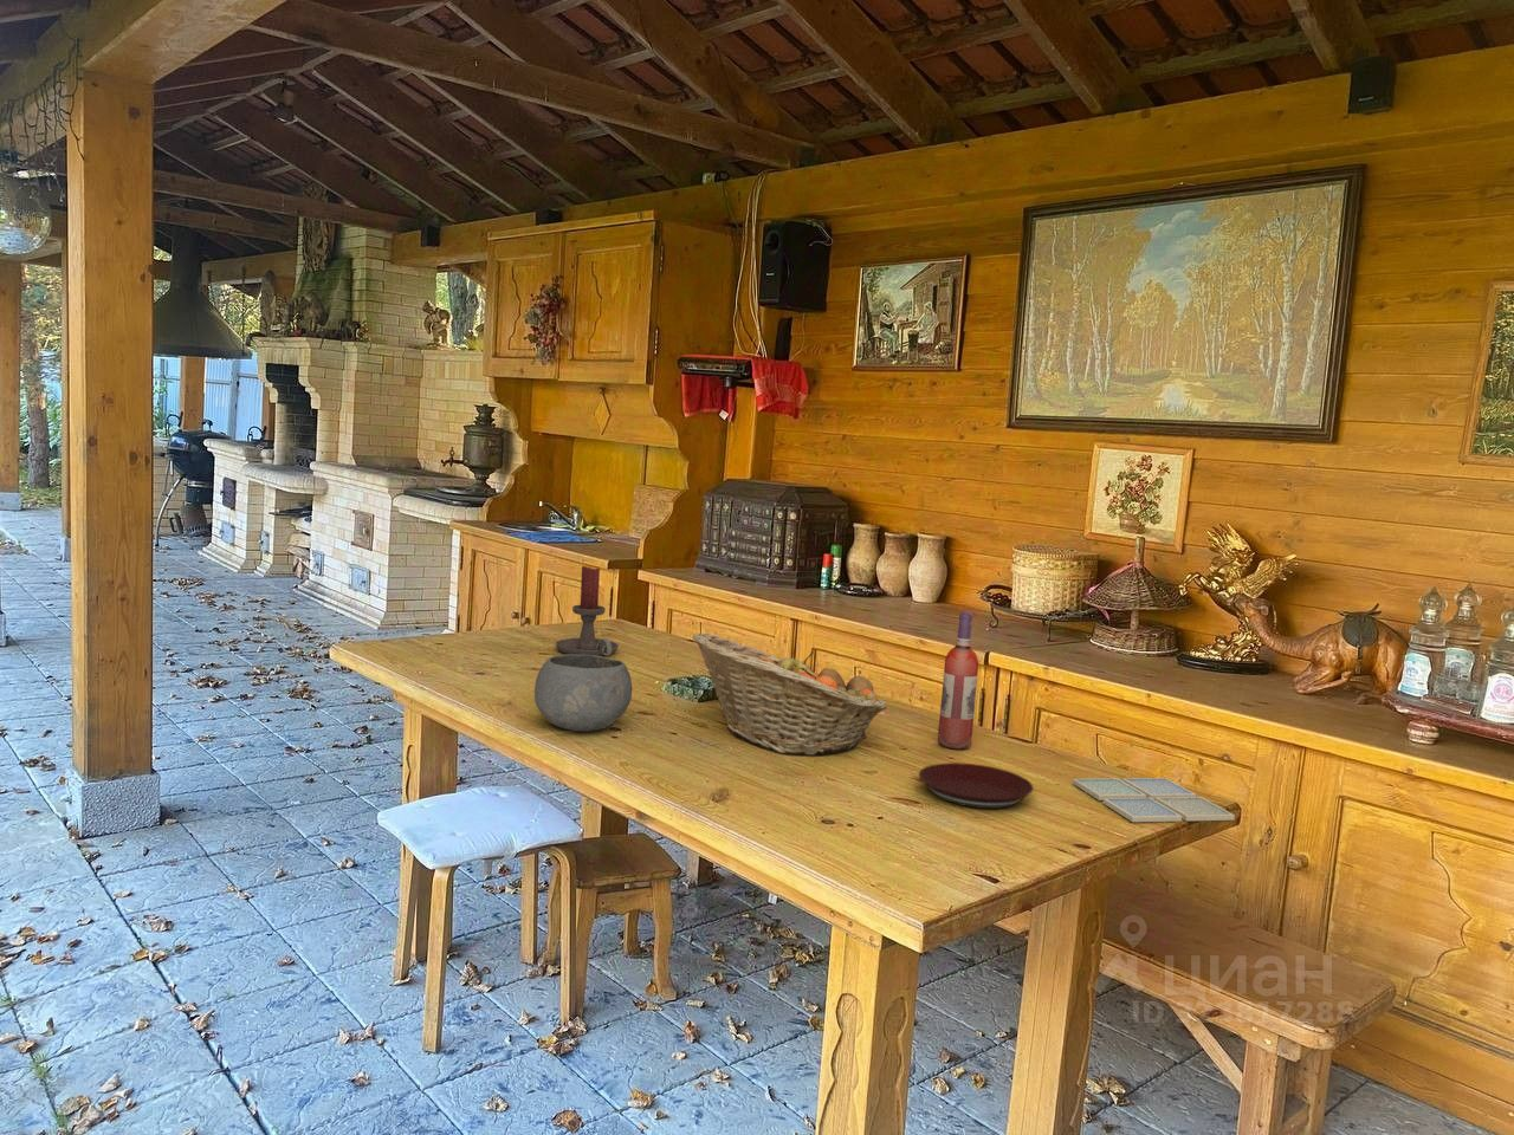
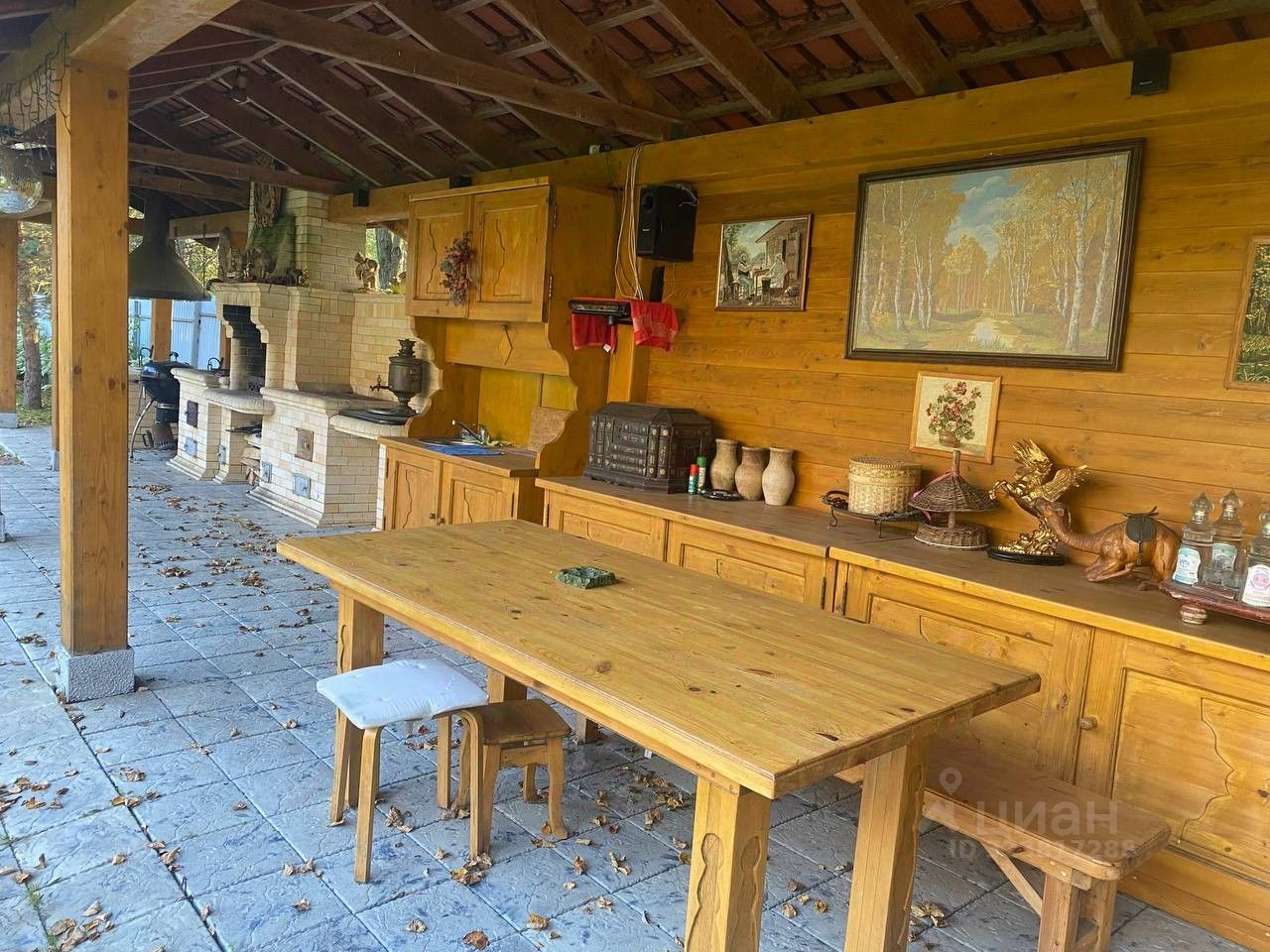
- fruit basket [691,632,887,757]
- bowl [533,653,633,733]
- drink coaster [1072,777,1236,823]
- plate [918,762,1035,810]
- candle holder [554,565,620,657]
- wine bottle [937,610,980,750]
